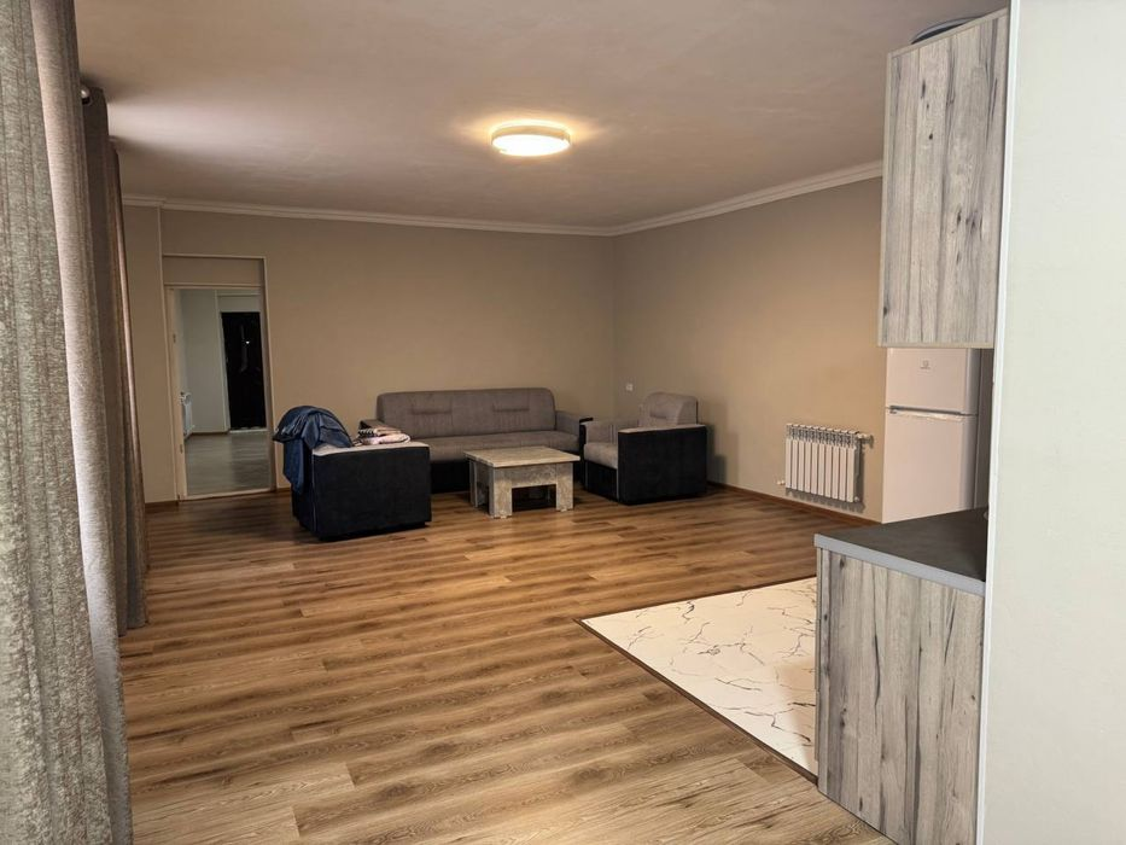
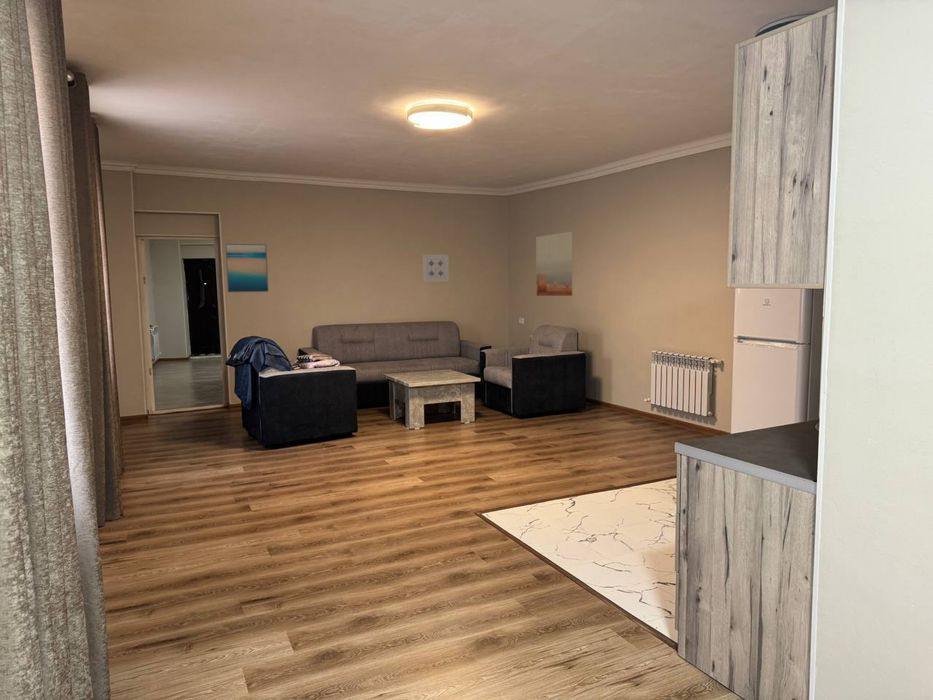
+ wall art [535,231,573,297]
+ wall art [422,254,450,283]
+ wall art [224,243,270,294]
